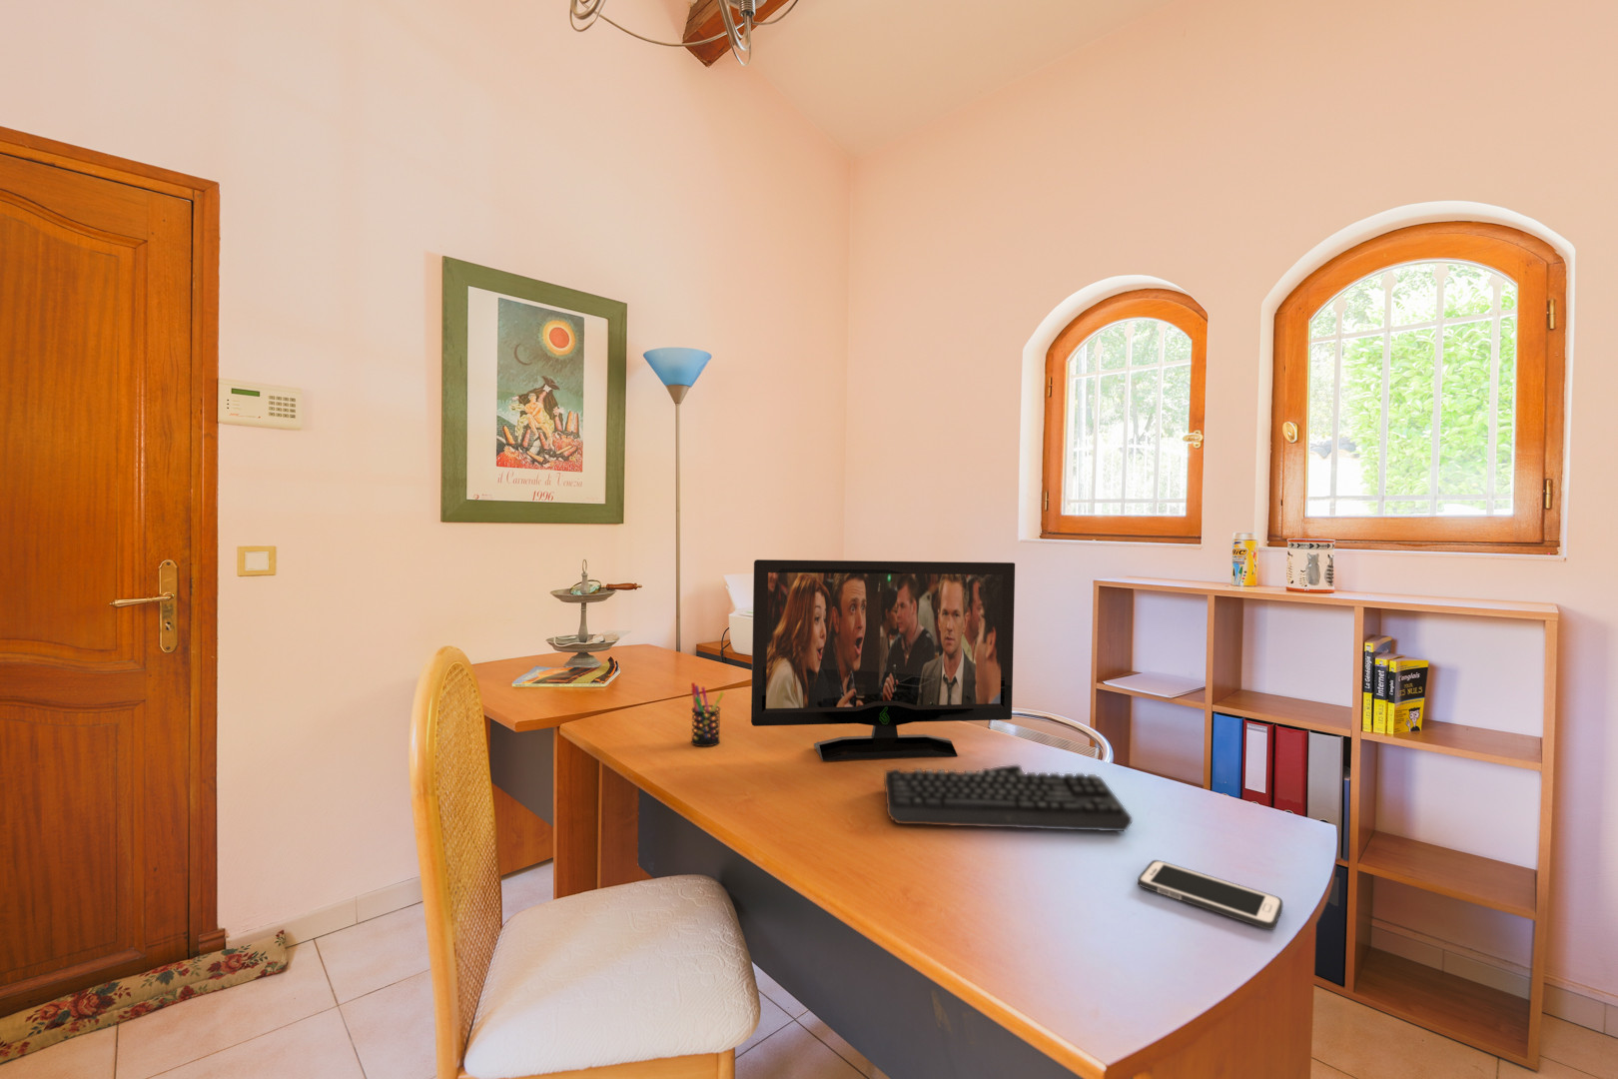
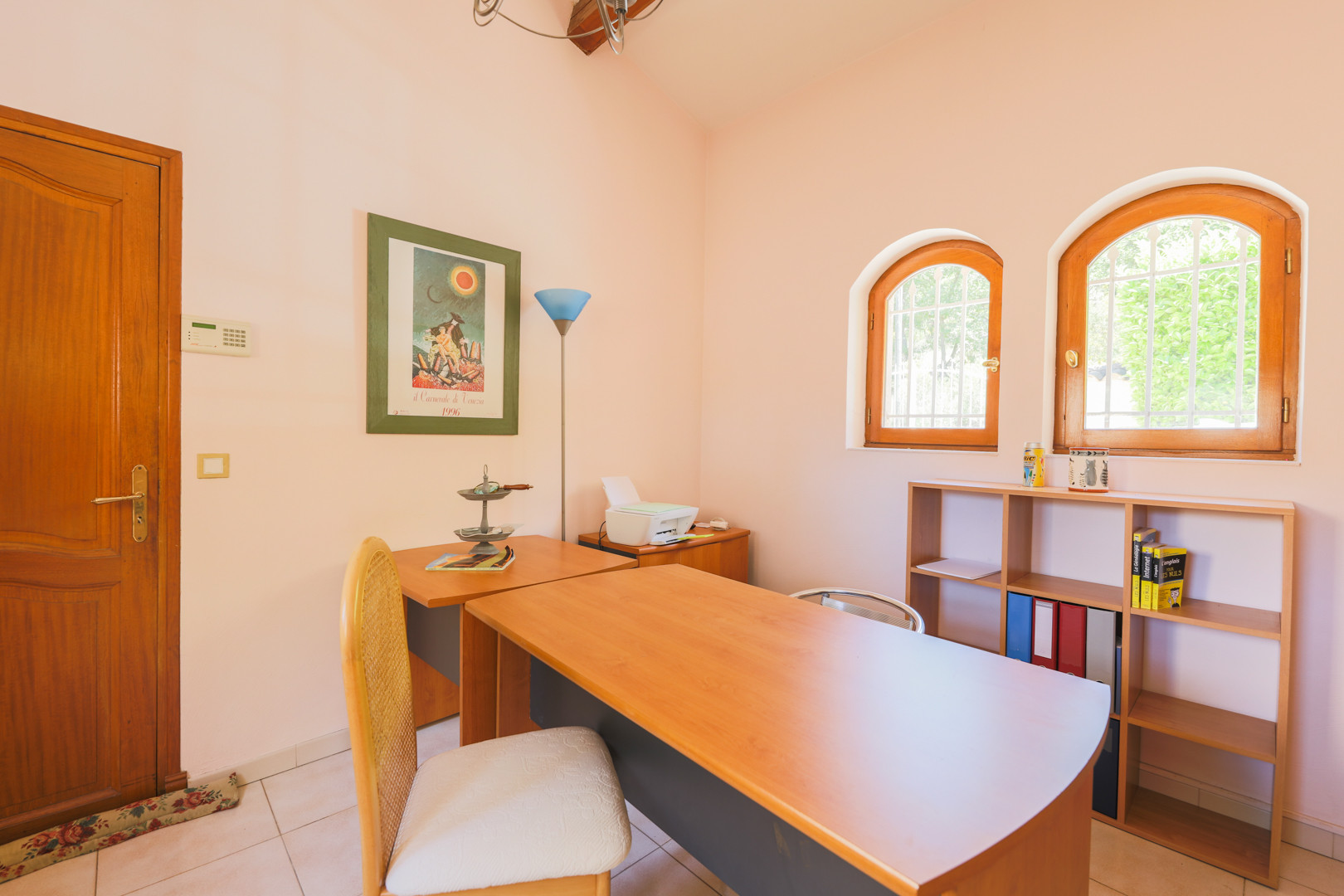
- pen holder [690,682,725,748]
- keyboard [882,765,1133,832]
- flat panel tv [750,559,1016,762]
- cell phone [1136,859,1283,931]
